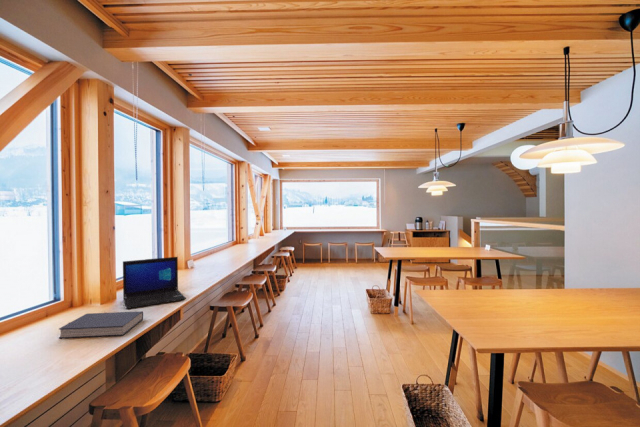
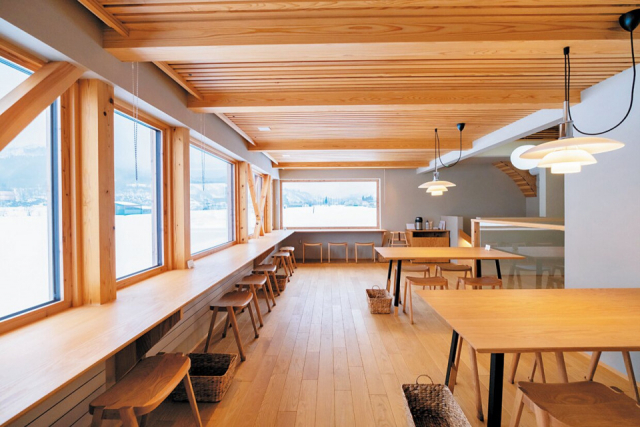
- laptop [122,256,187,310]
- book [58,310,144,339]
